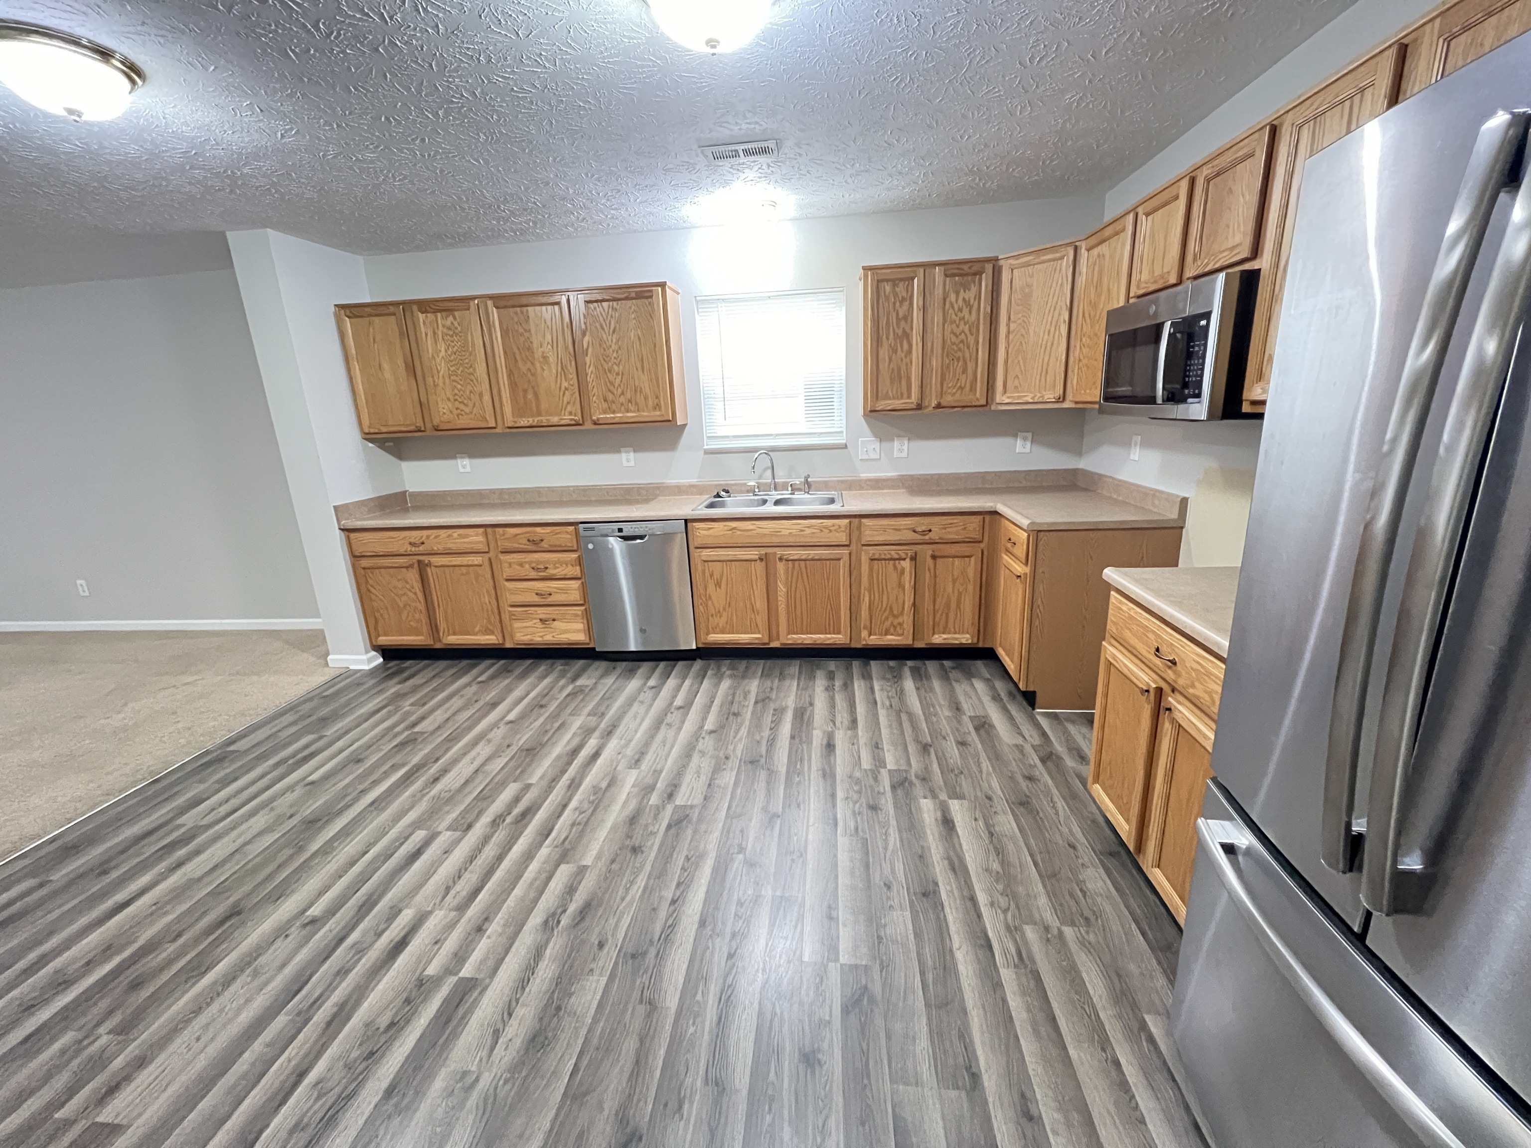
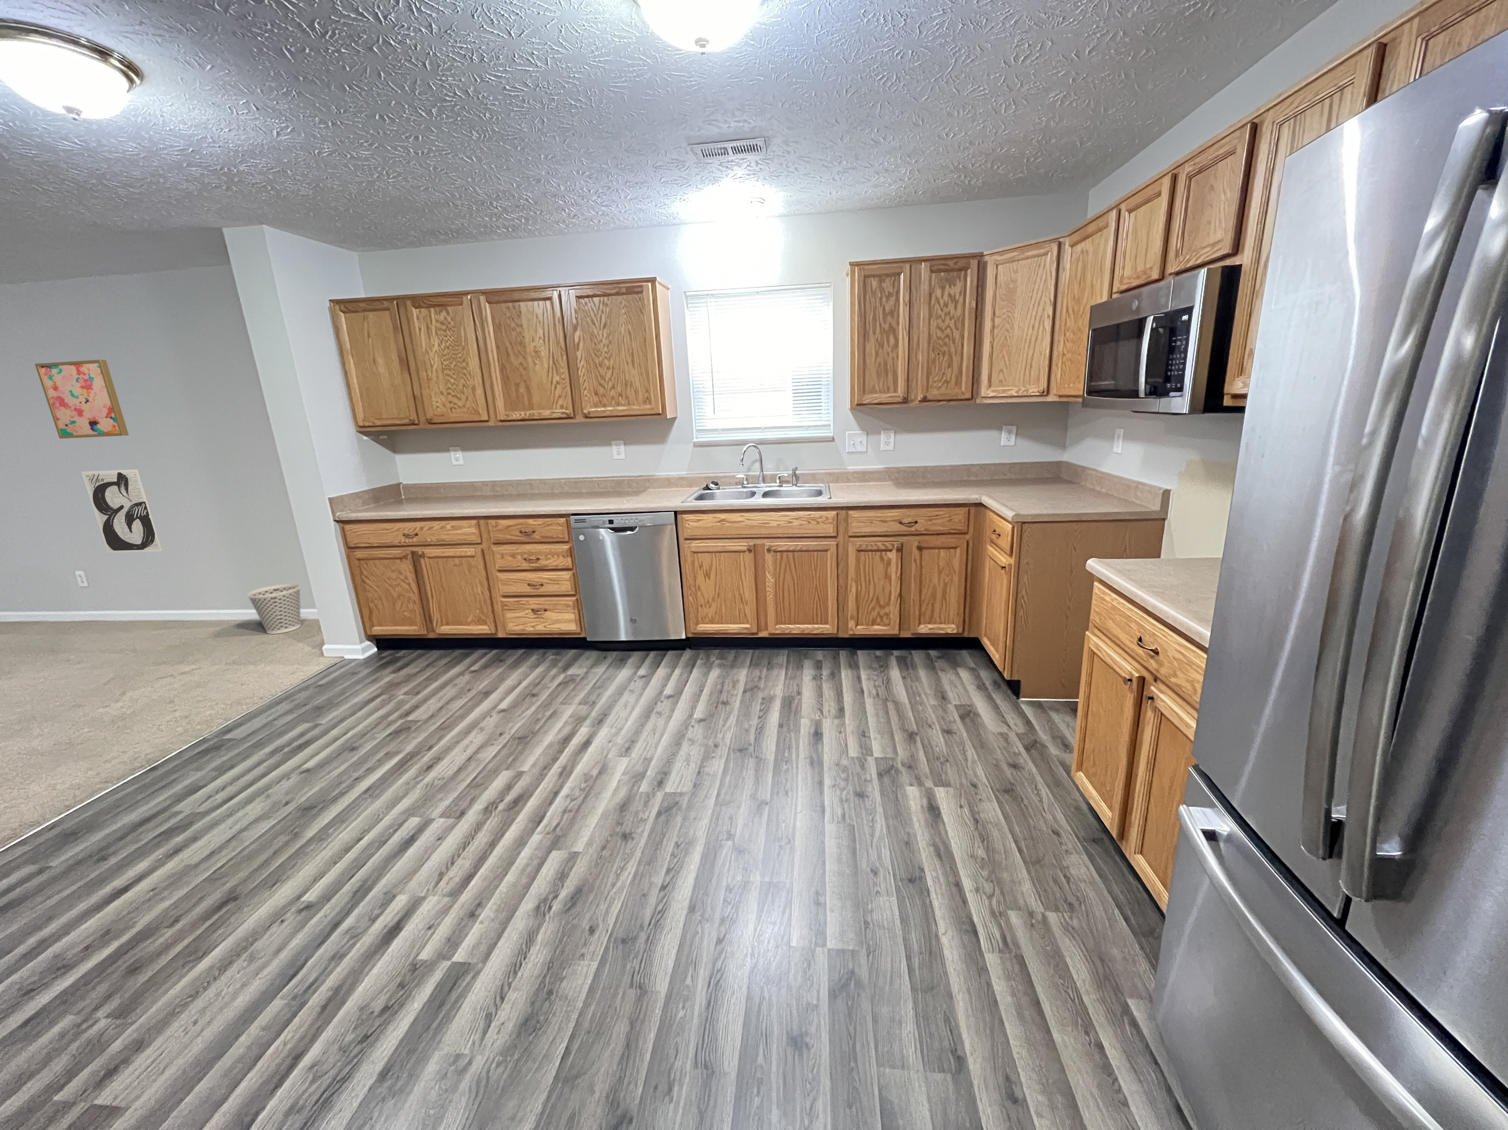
+ wall art [34,358,129,439]
+ wall art [81,469,163,553]
+ wastebasket [246,584,302,635]
